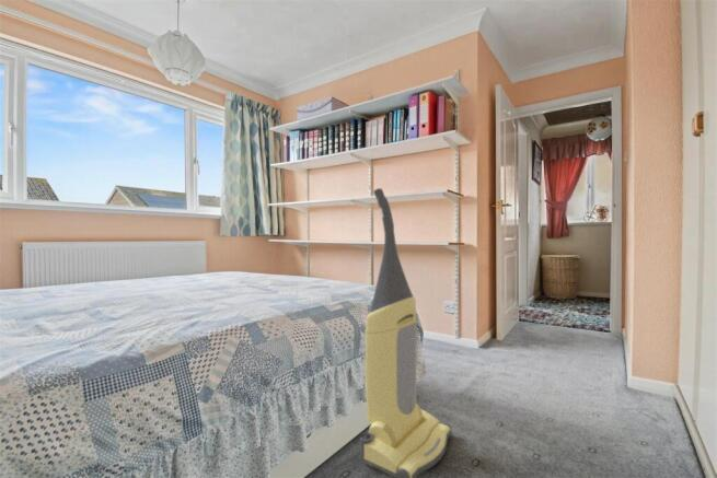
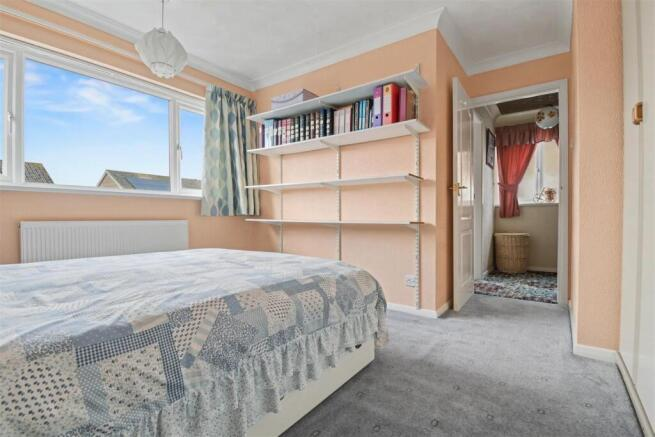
- vacuum cleaner [359,187,453,478]
